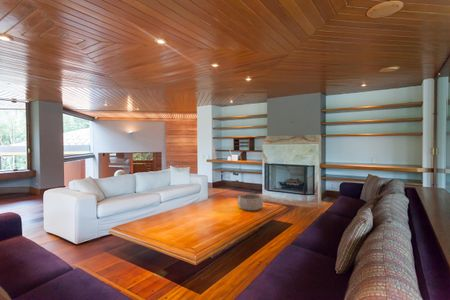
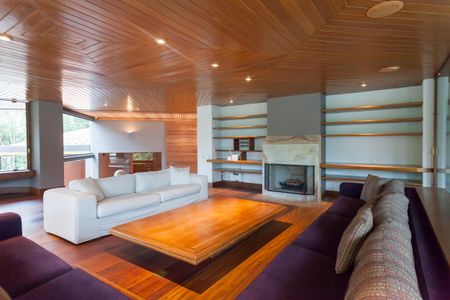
- decorative bowl [237,193,264,212]
